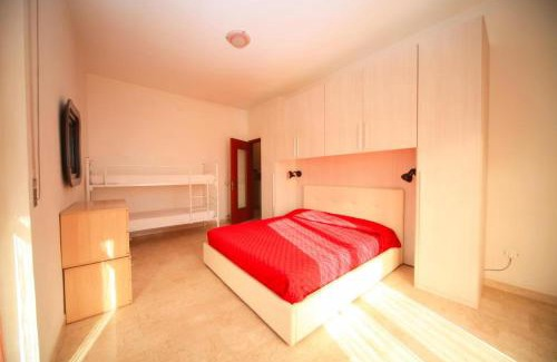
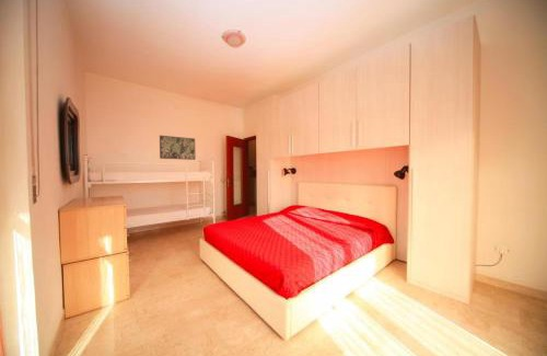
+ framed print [159,135,197,161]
